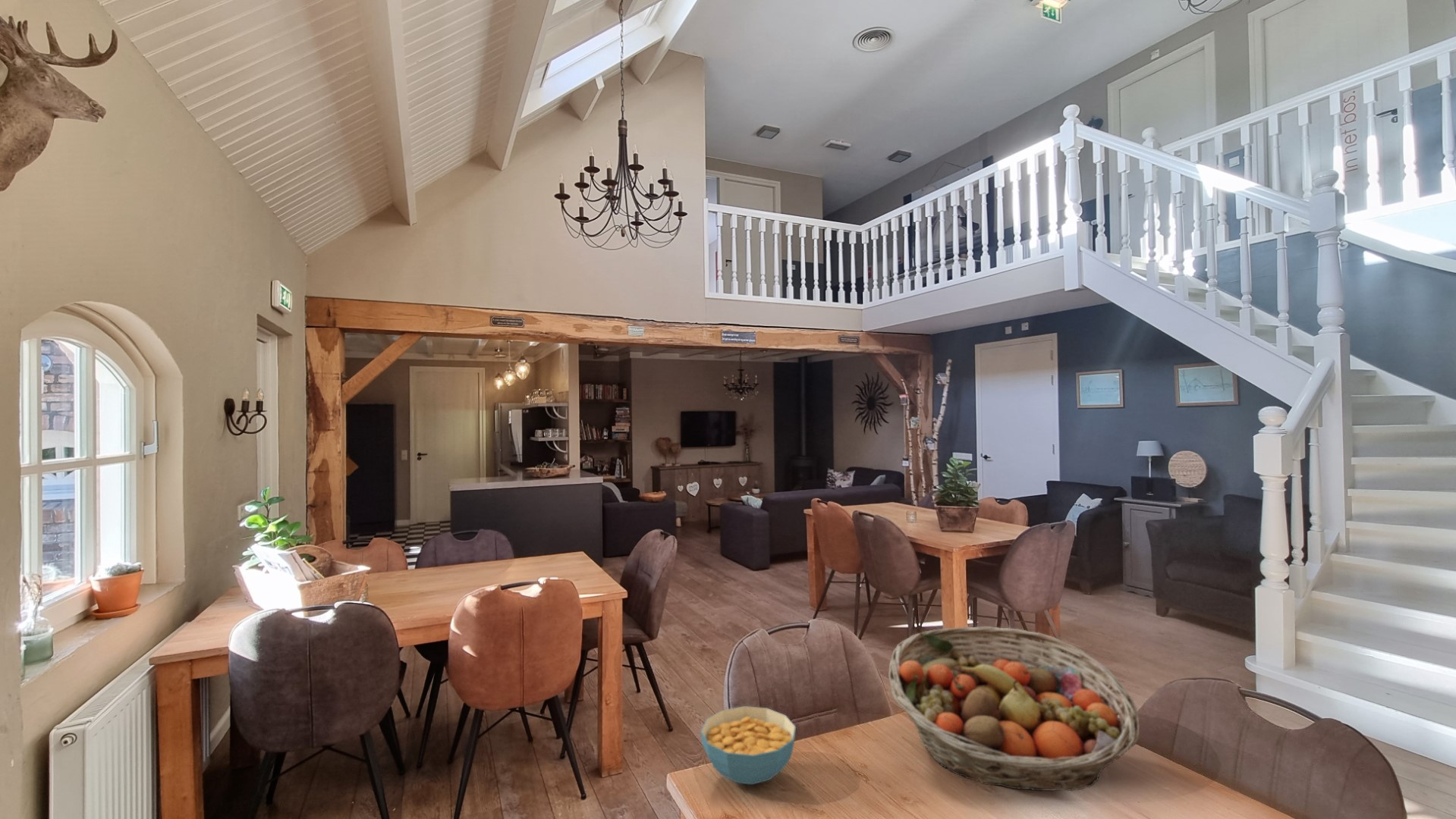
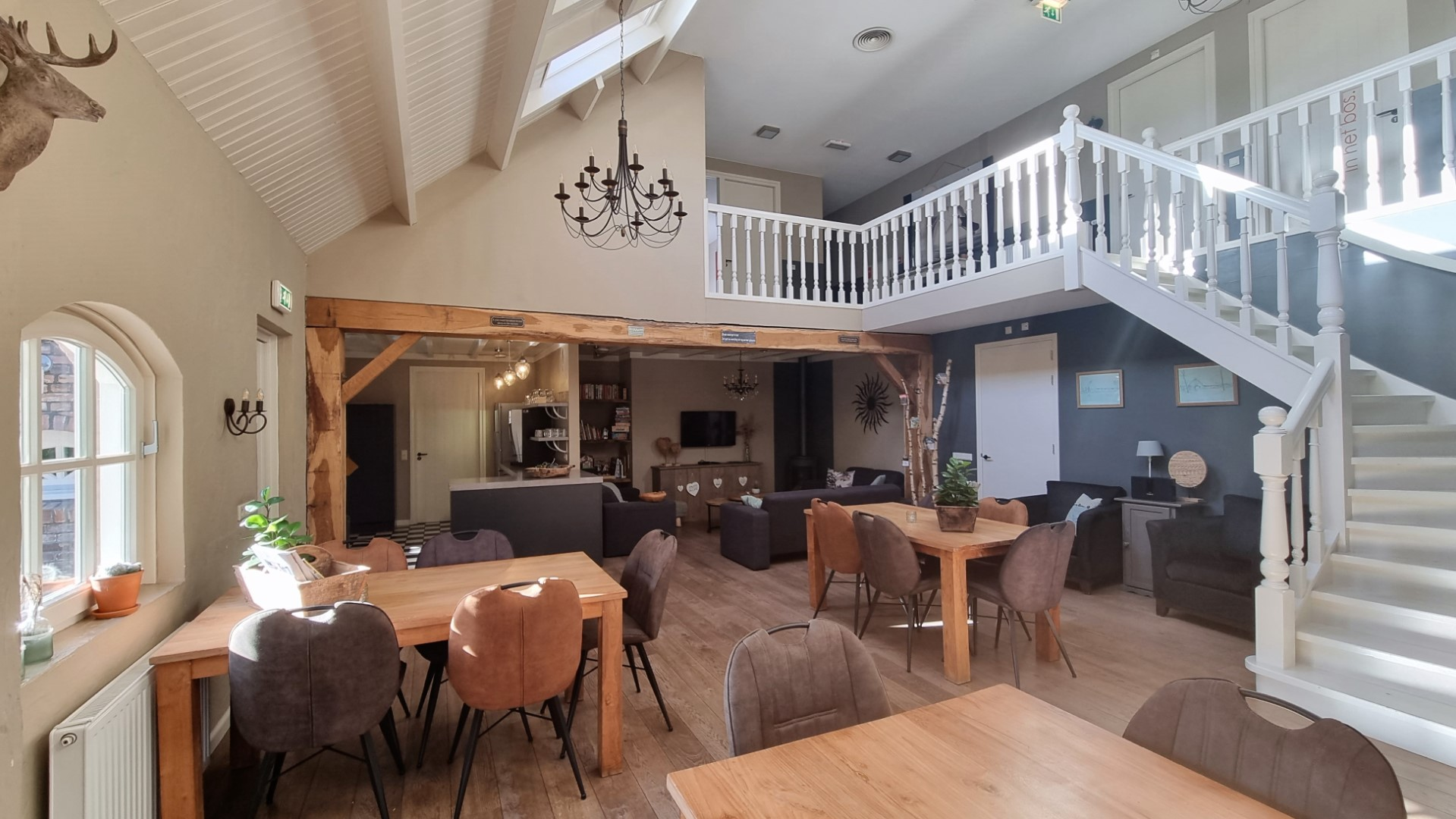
- fruit basket [888,626,1140,792]
- cereal bowl [700,705,797,786]
